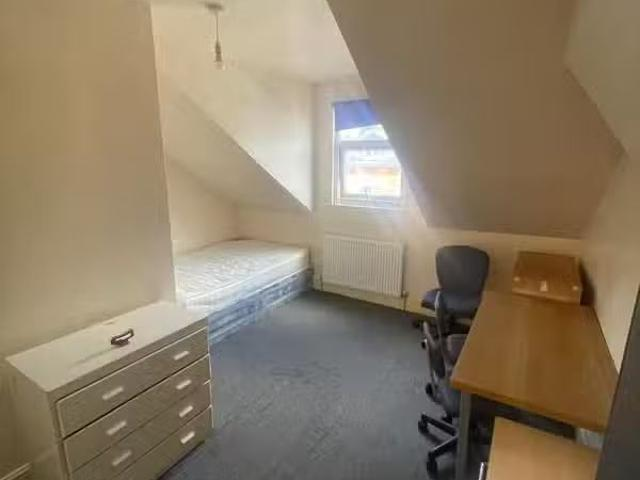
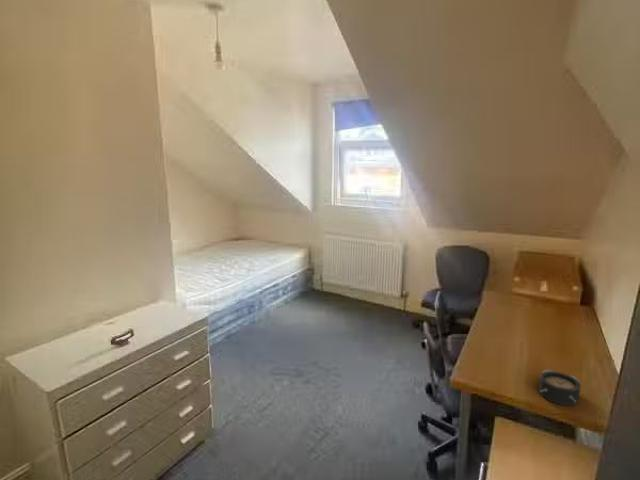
+ alarm clock [538,369,582,406]
